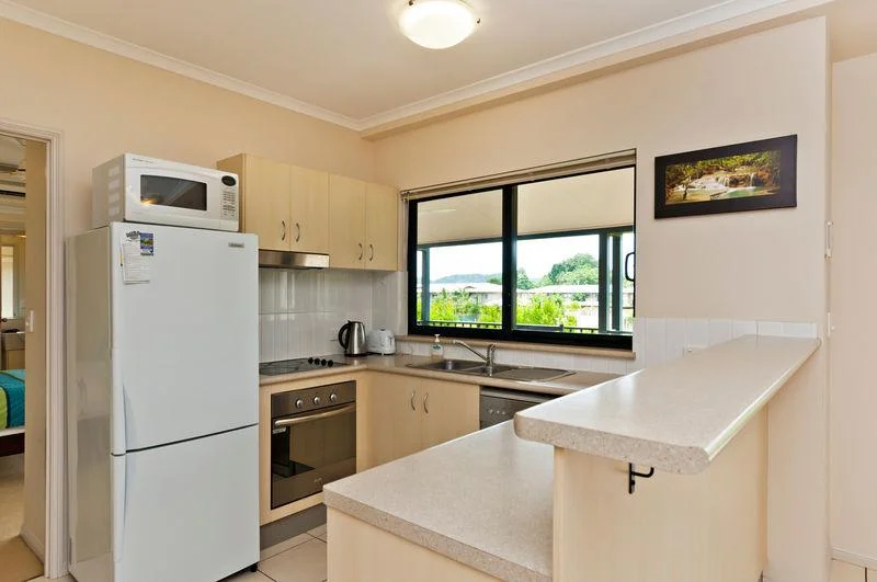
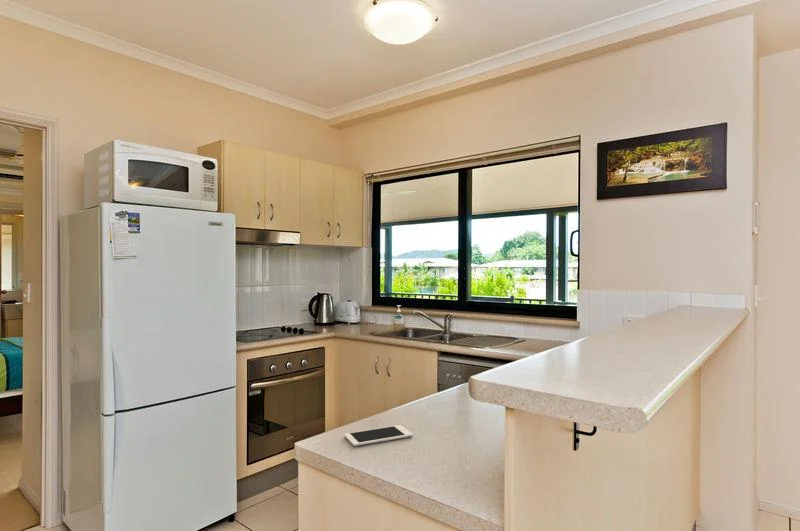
+ cell phone [343,424,414,447]
